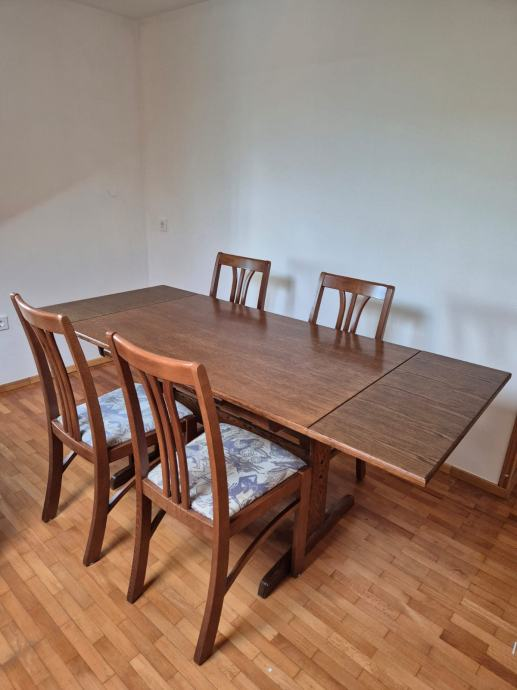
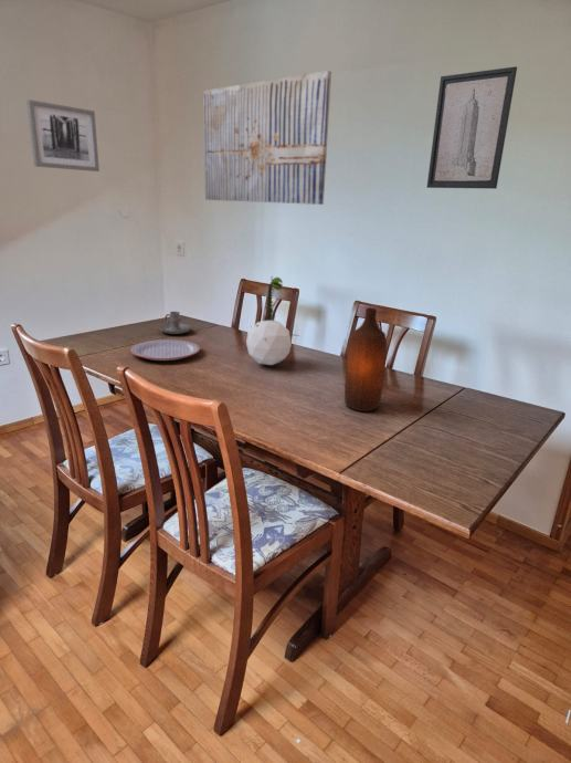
+ plate [129,338,201,362]
+ wall art [202,70,332,206]
+ wall art [426,65,518,190]
+ wall art [25,98,101,173]
+ bottle [343,306,388,412]
+ plant [245,275,300,366]
+ candle holder [158,311,192,335]
